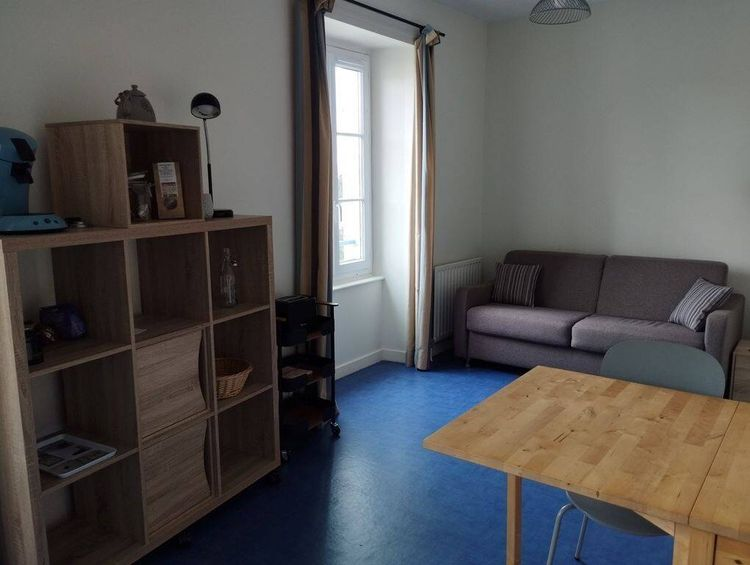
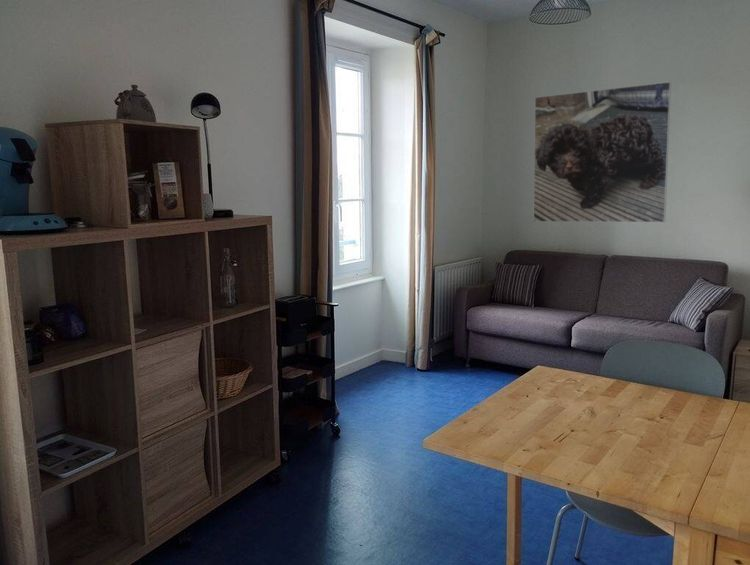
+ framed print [532,81,672,223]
